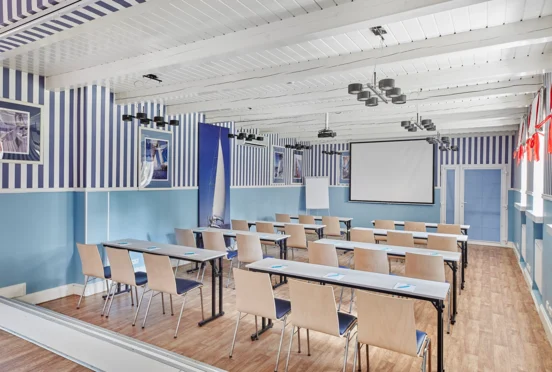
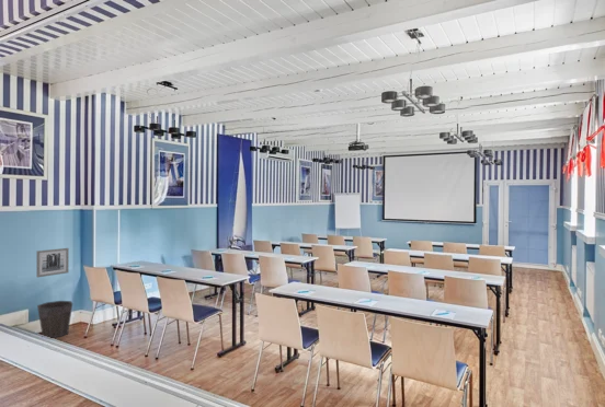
+ wall art [35,247,70,278]
+ waste bin [36,300,73,339]
